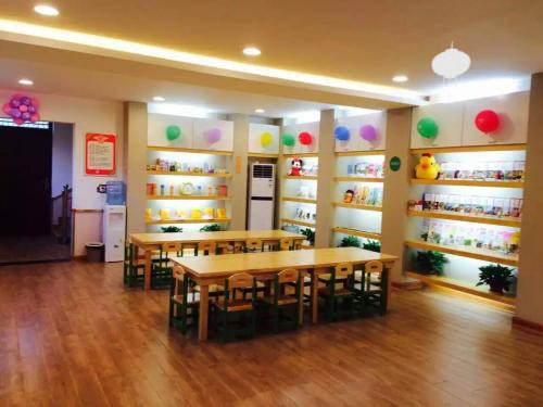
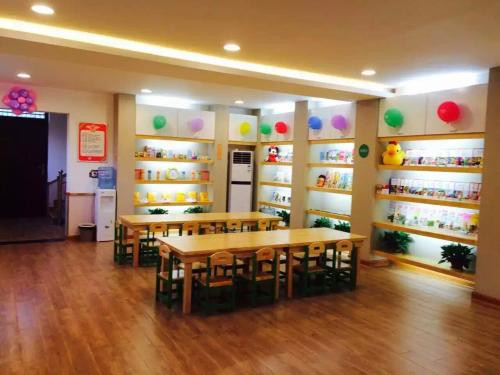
- paper lantern [431,40,471,100]
